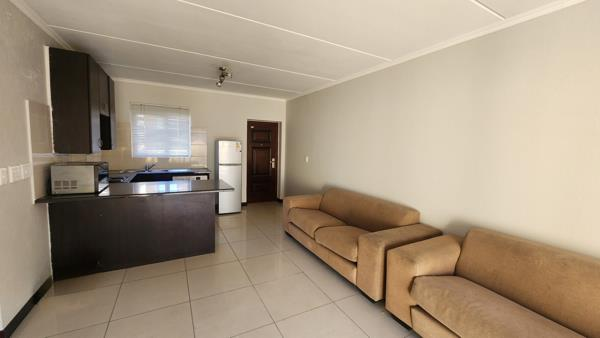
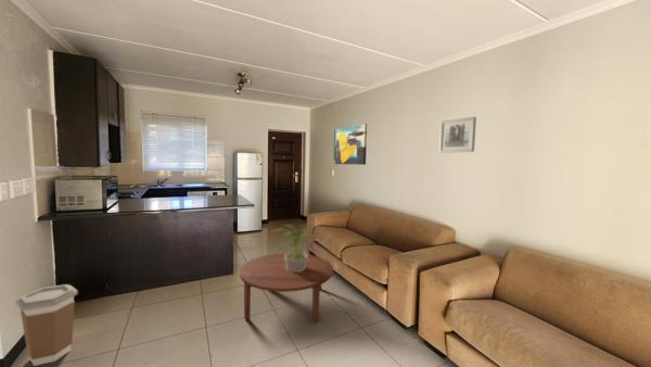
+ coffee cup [15,283,79,367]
+ wall art [438,116,477,154]
+ potted plant [270,224,322,271]
+ wall art [332,123,368,166]
+ coffee table [239,252,334,324]
